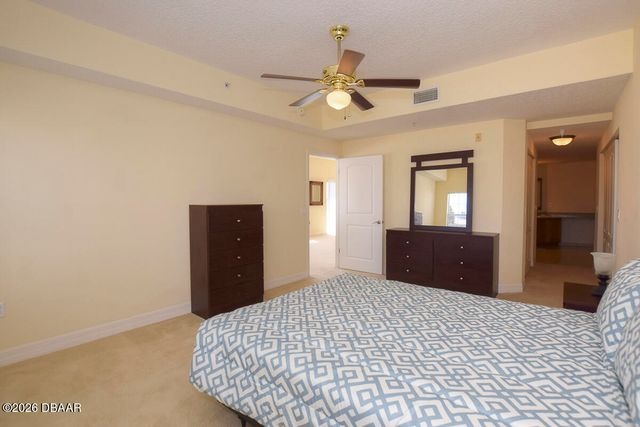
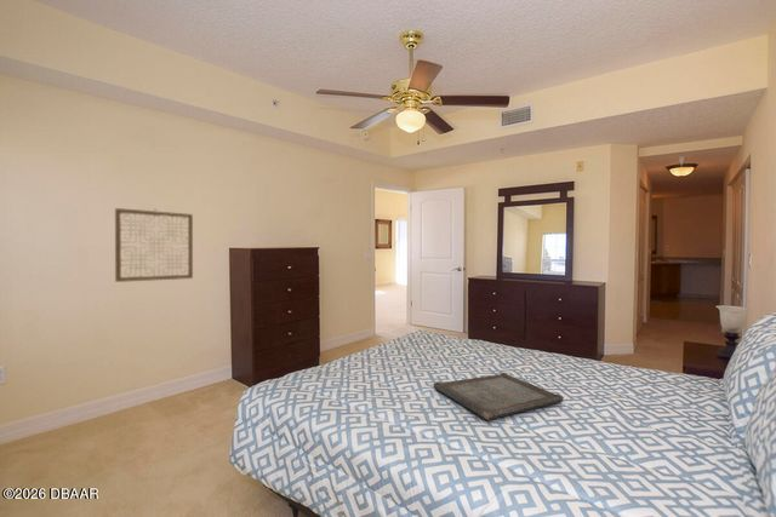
+ wall art [114,207,194,283]
+ serving tray [433,372,565,421]
